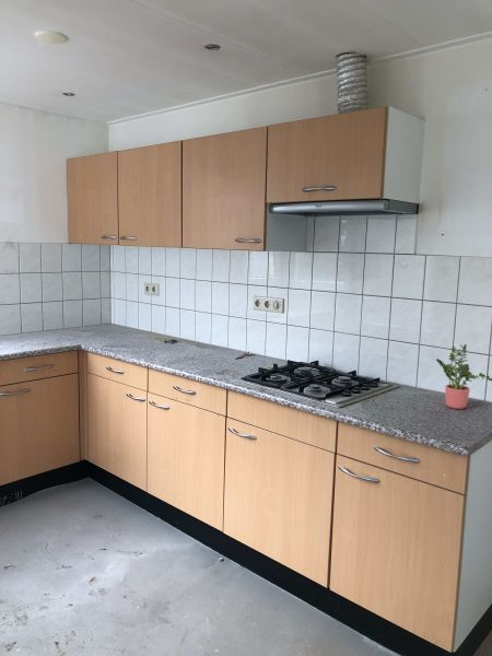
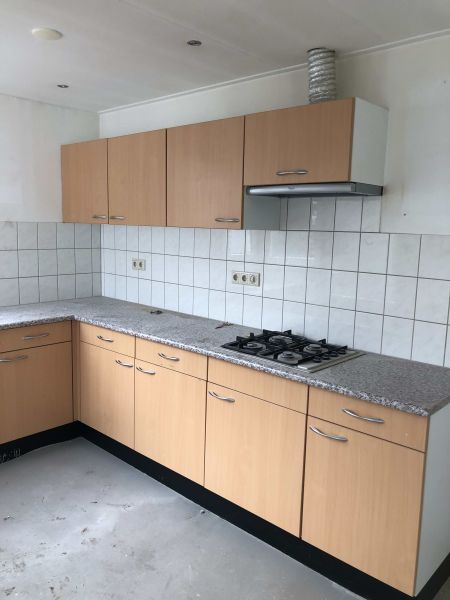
- potted plant [435,343,492,410]
